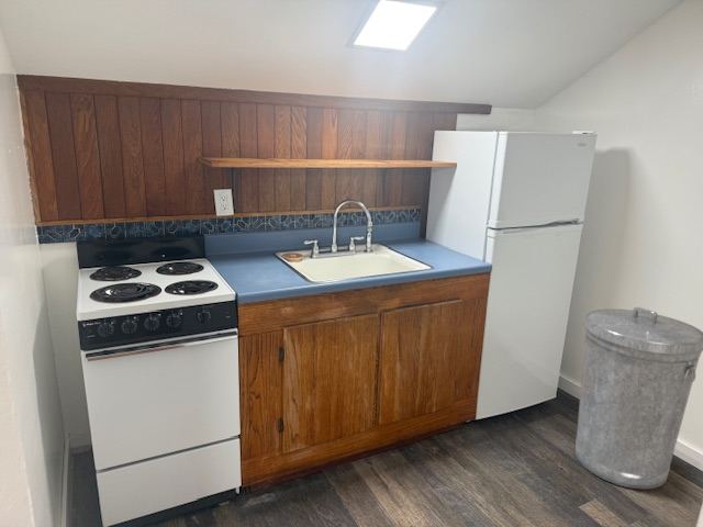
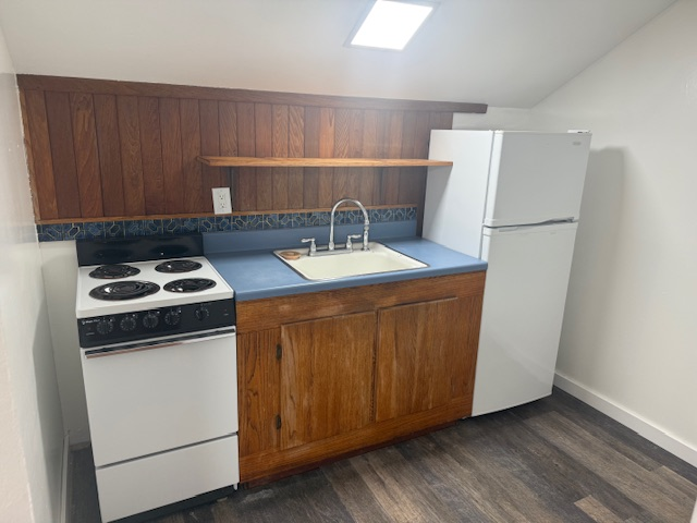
- trash can [573,306,703,491]
